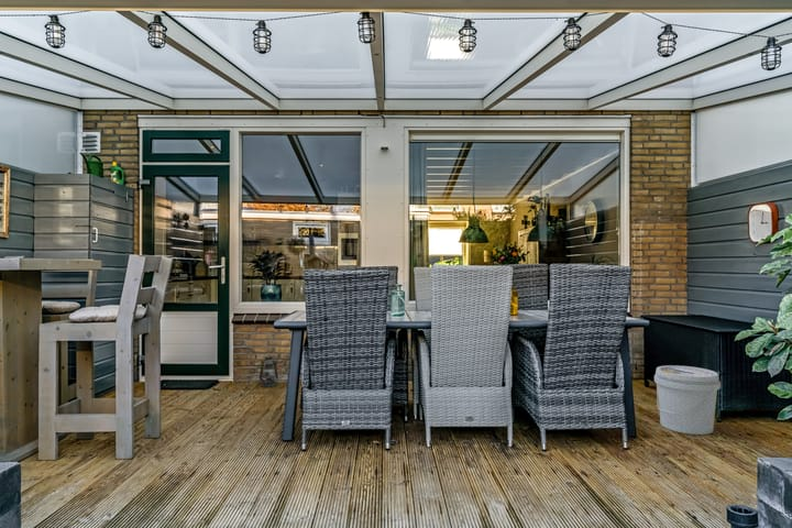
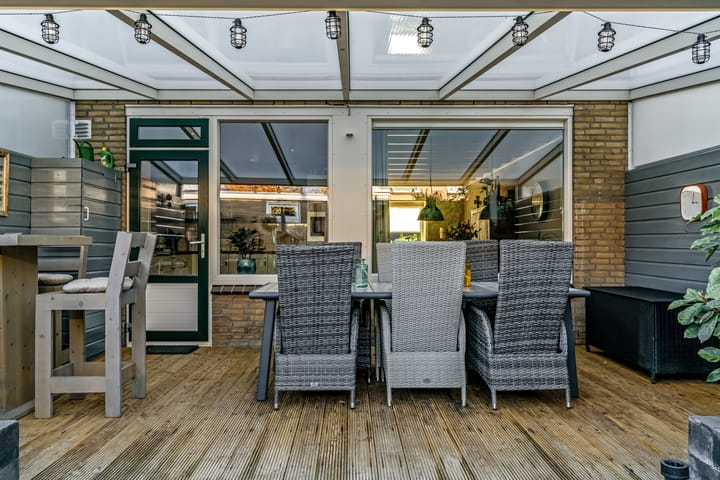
- lantern [258,354,279,388]
- bucket [653,364,722,436]
